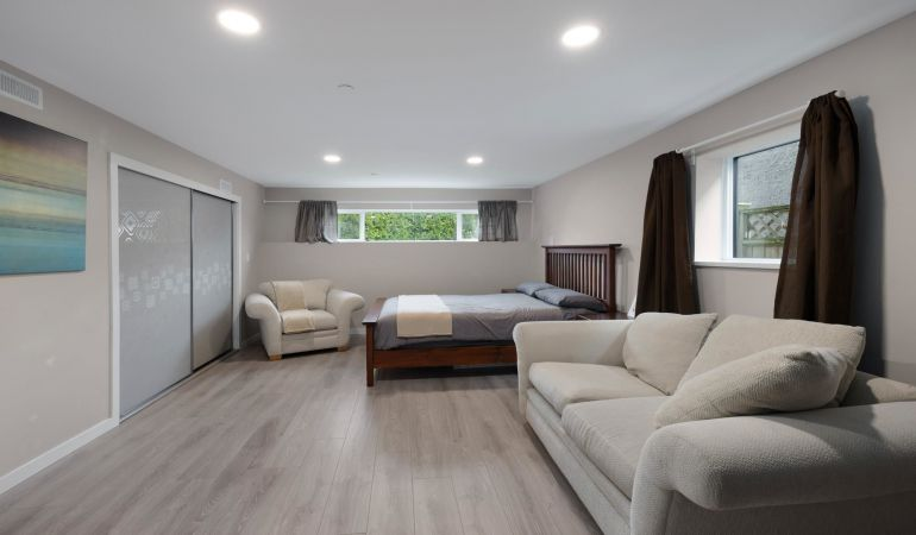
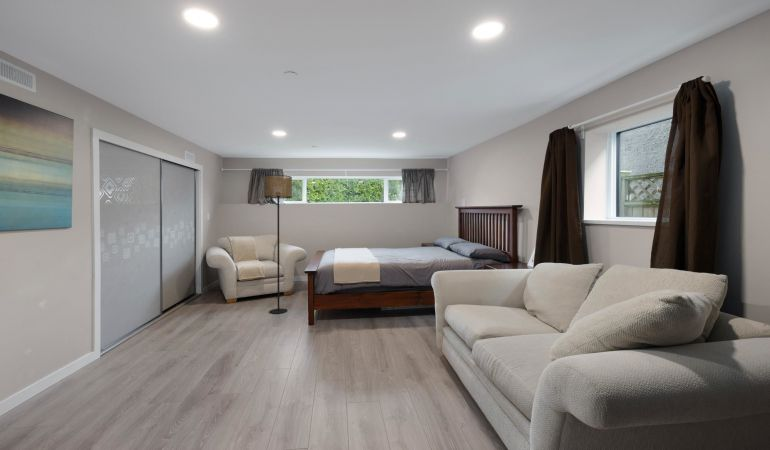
+ floor lamp [263,174,293,315]
